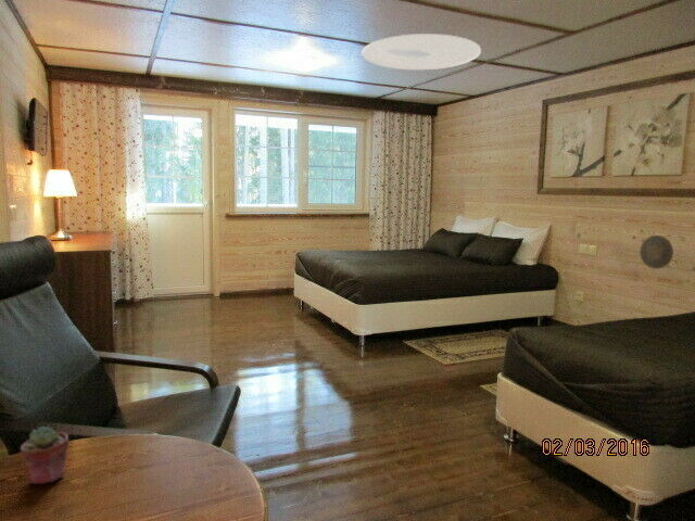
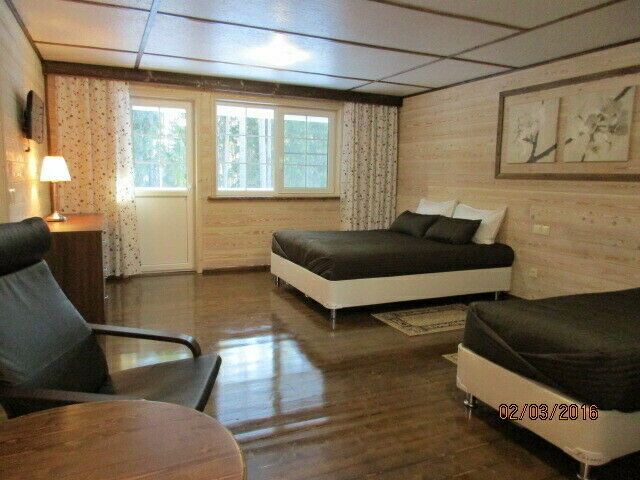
- potted succulent [20,425,70,485]
- ceiling light [361,33,482,71]
- decorative plate [639,234,674,270]
